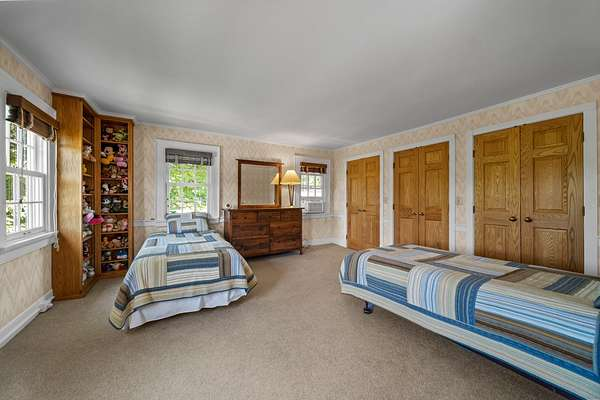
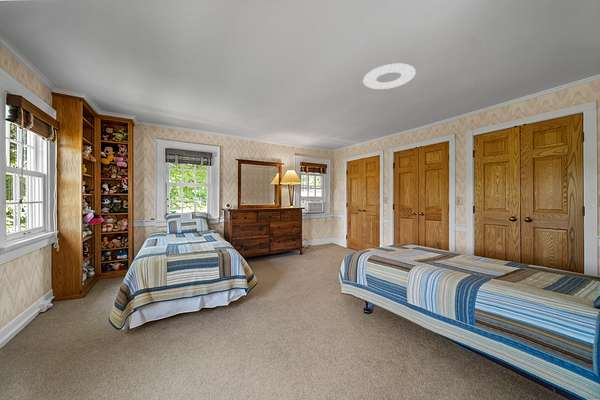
+ ceiling light [362,63,417,90]
